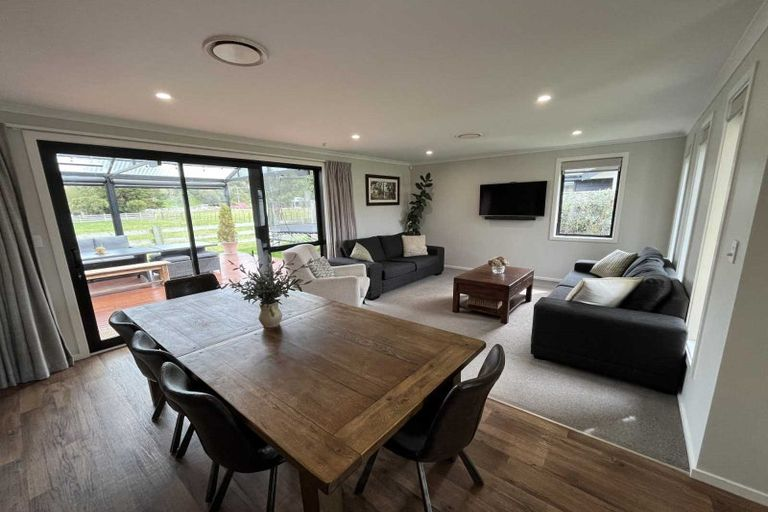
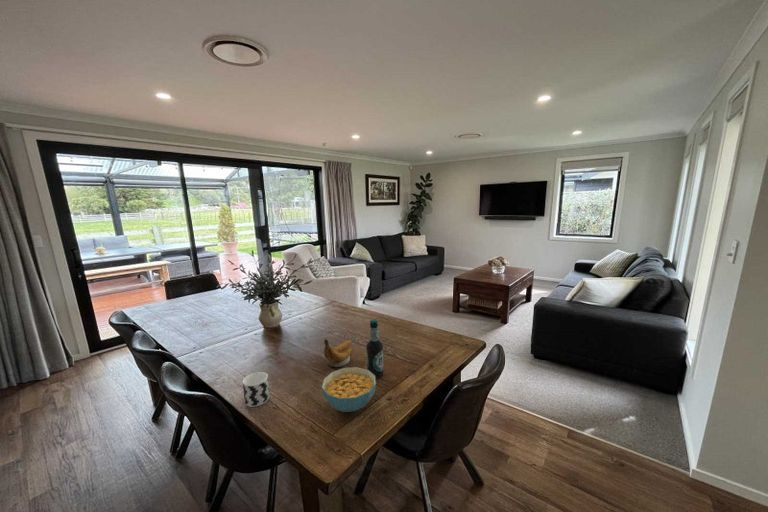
+ bottle [365,318,385,379]
+ cup [242,371,271,408]
+ cereal bowl [321,366,377,413]
+ banana [323,338,353,368]
